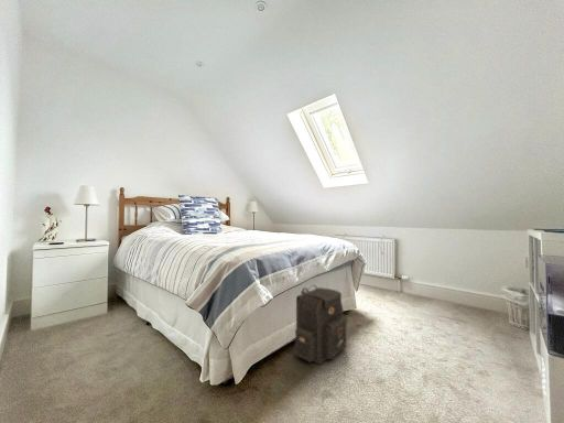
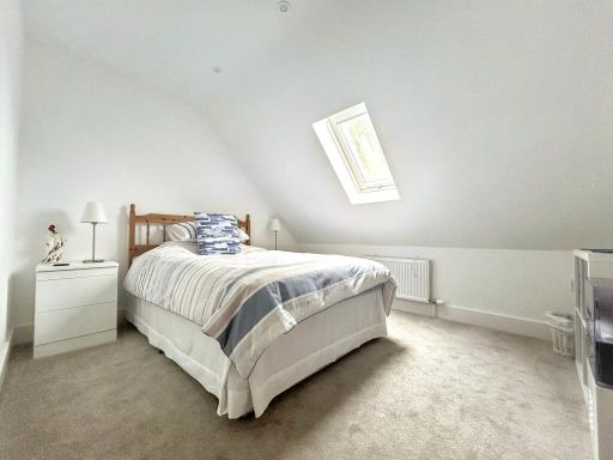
- backpack [293,283,348,366]
